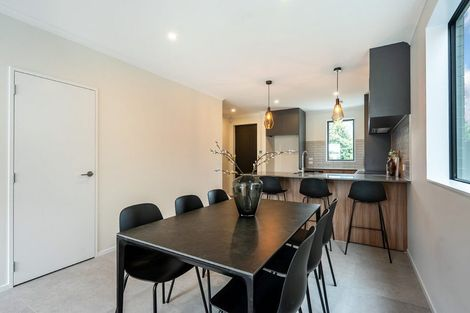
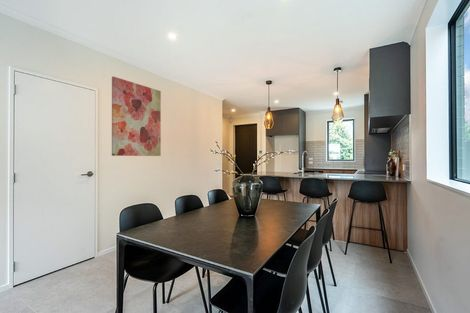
+ wall art [111,75,162,157]
